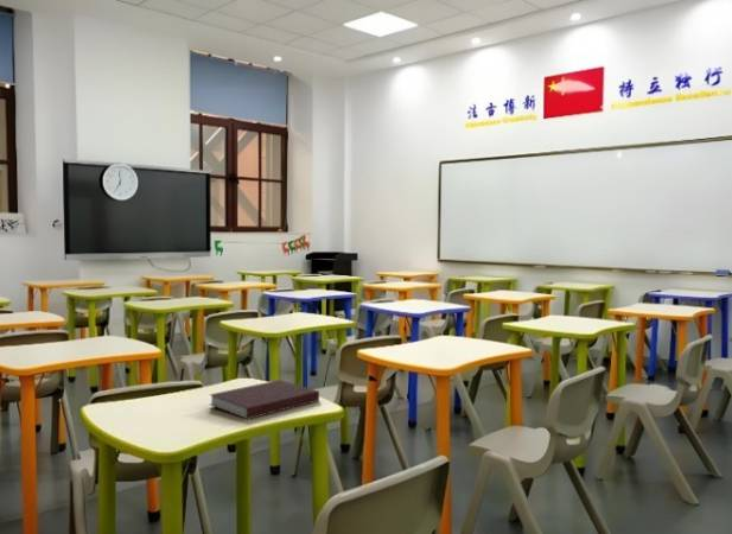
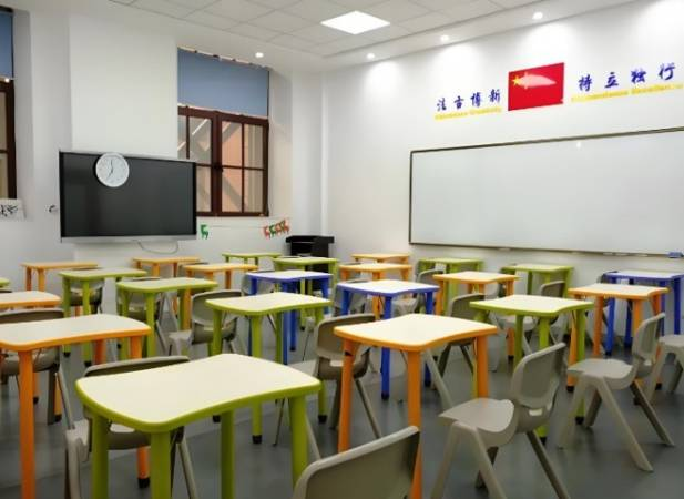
- notebook [209,379,320,420]
